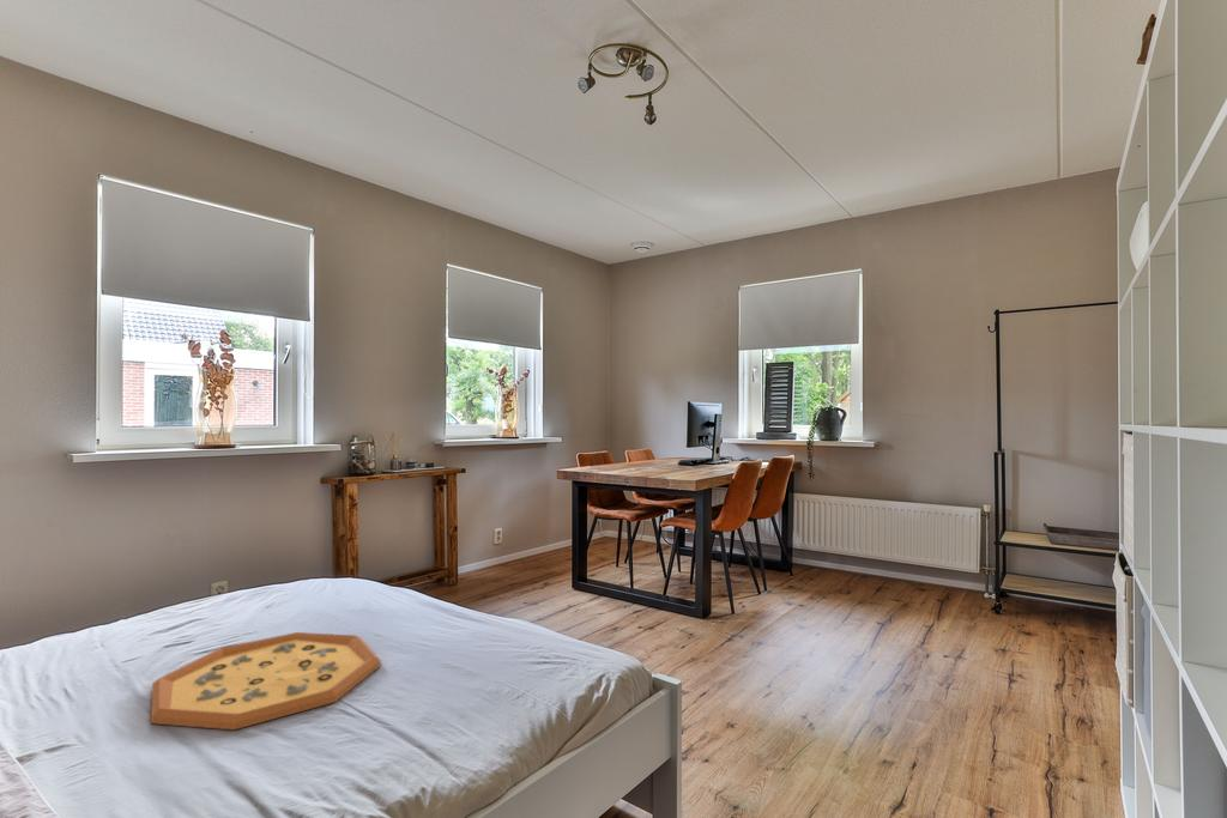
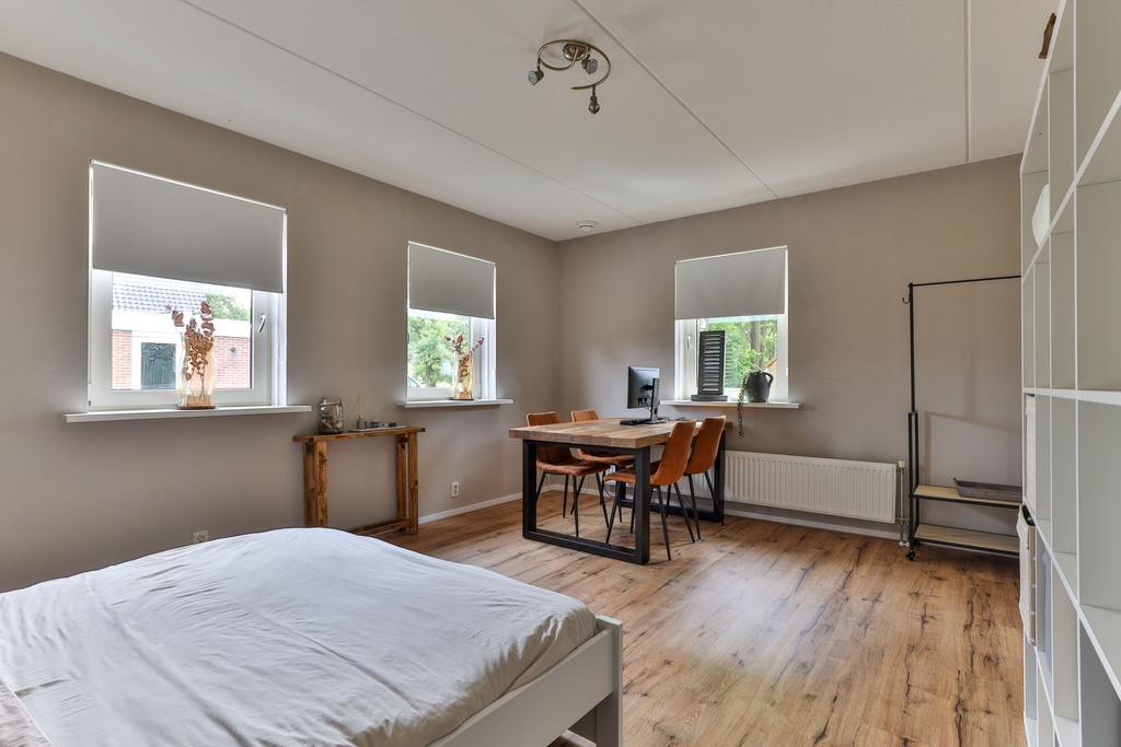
- decorative tray [150,631,382,731]
